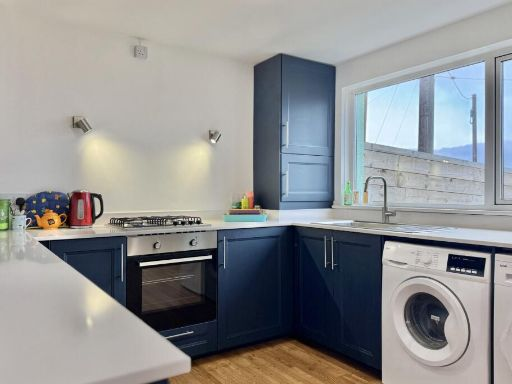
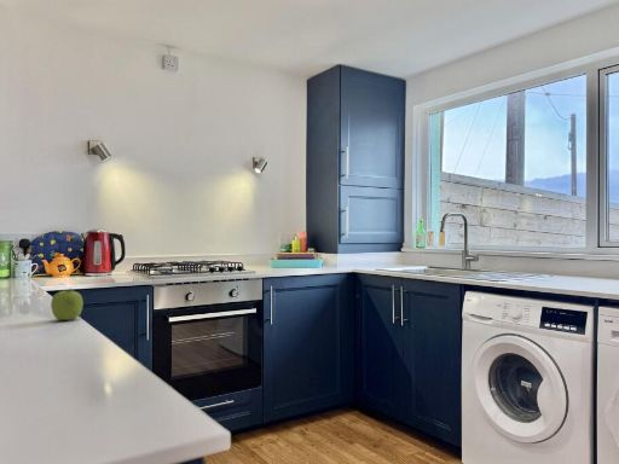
+ fruit [50,288,85,321]
